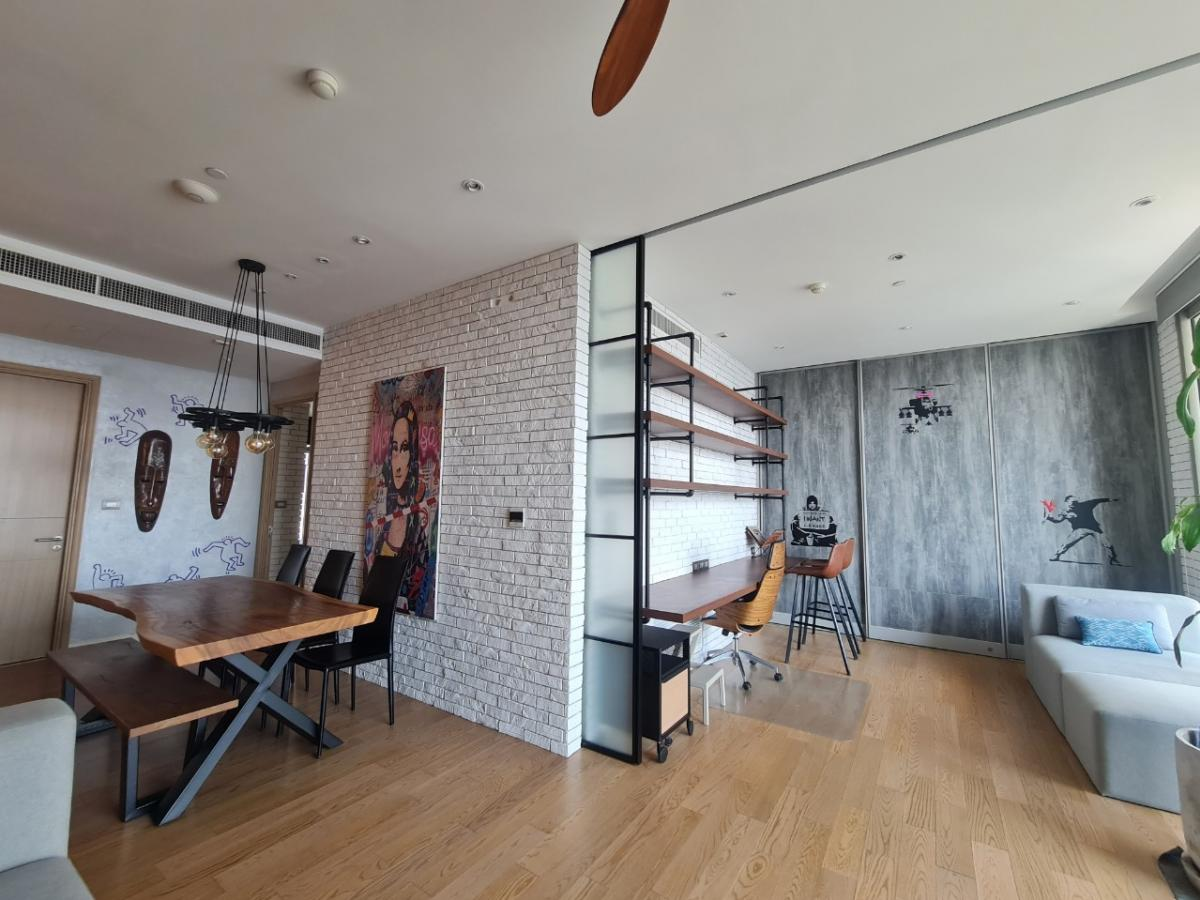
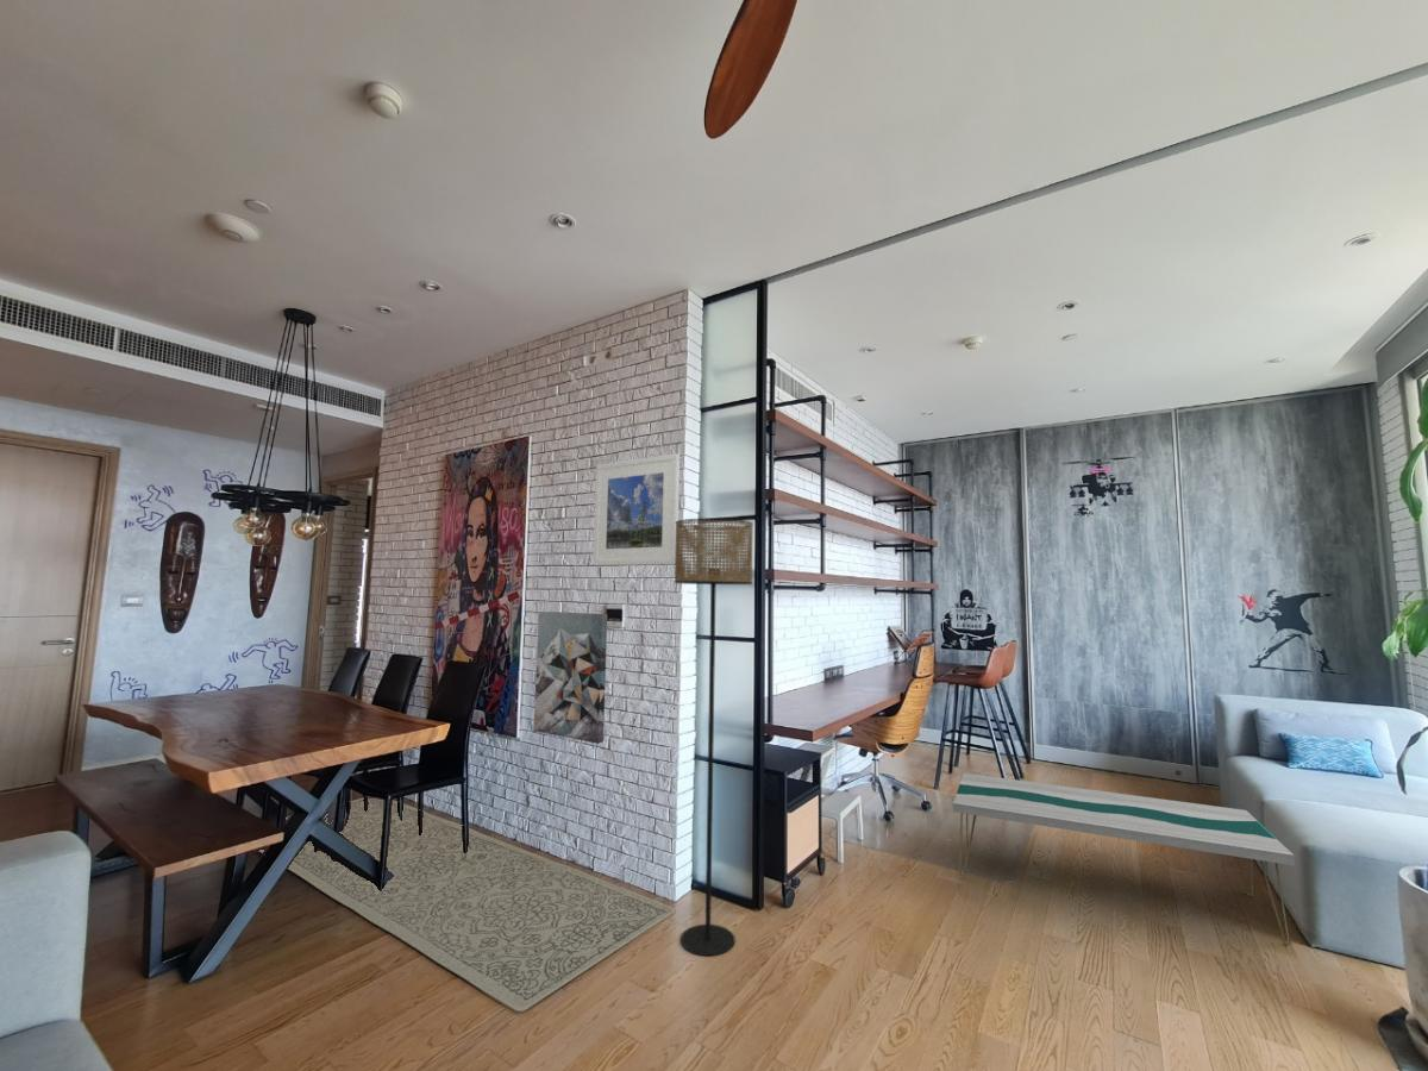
+ coffee table [952,772,1296,946]
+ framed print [591,452,681,566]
+ rug [258,797,676,1013]
+ floor lamp [674,518,754,957]
+ wall art [533,610,608,745]
